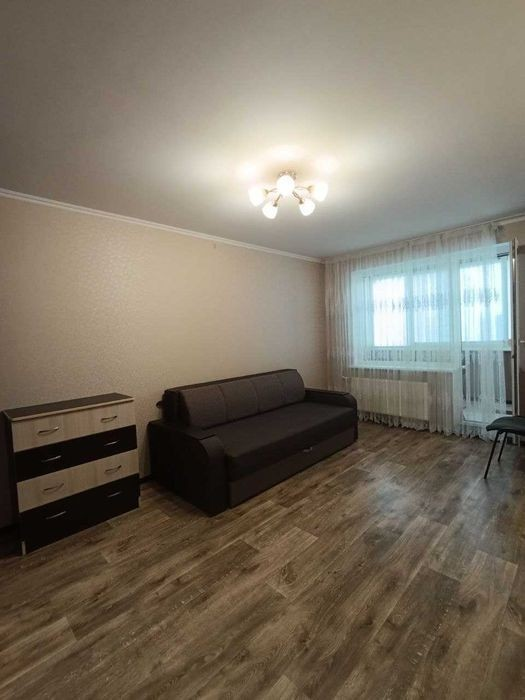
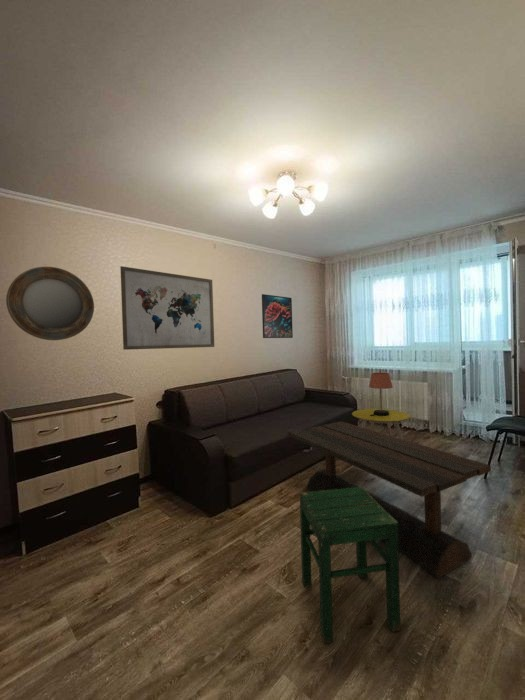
+ side table [351,408,411,440]
+ wall art [119,265,215,351]
+ coffee table [287,420,492,579]
+ home mirror [5,266,95,341]
+ stool [299,486,401,644]
+ table lamp [368,369,394,416]
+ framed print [261,293,294,339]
